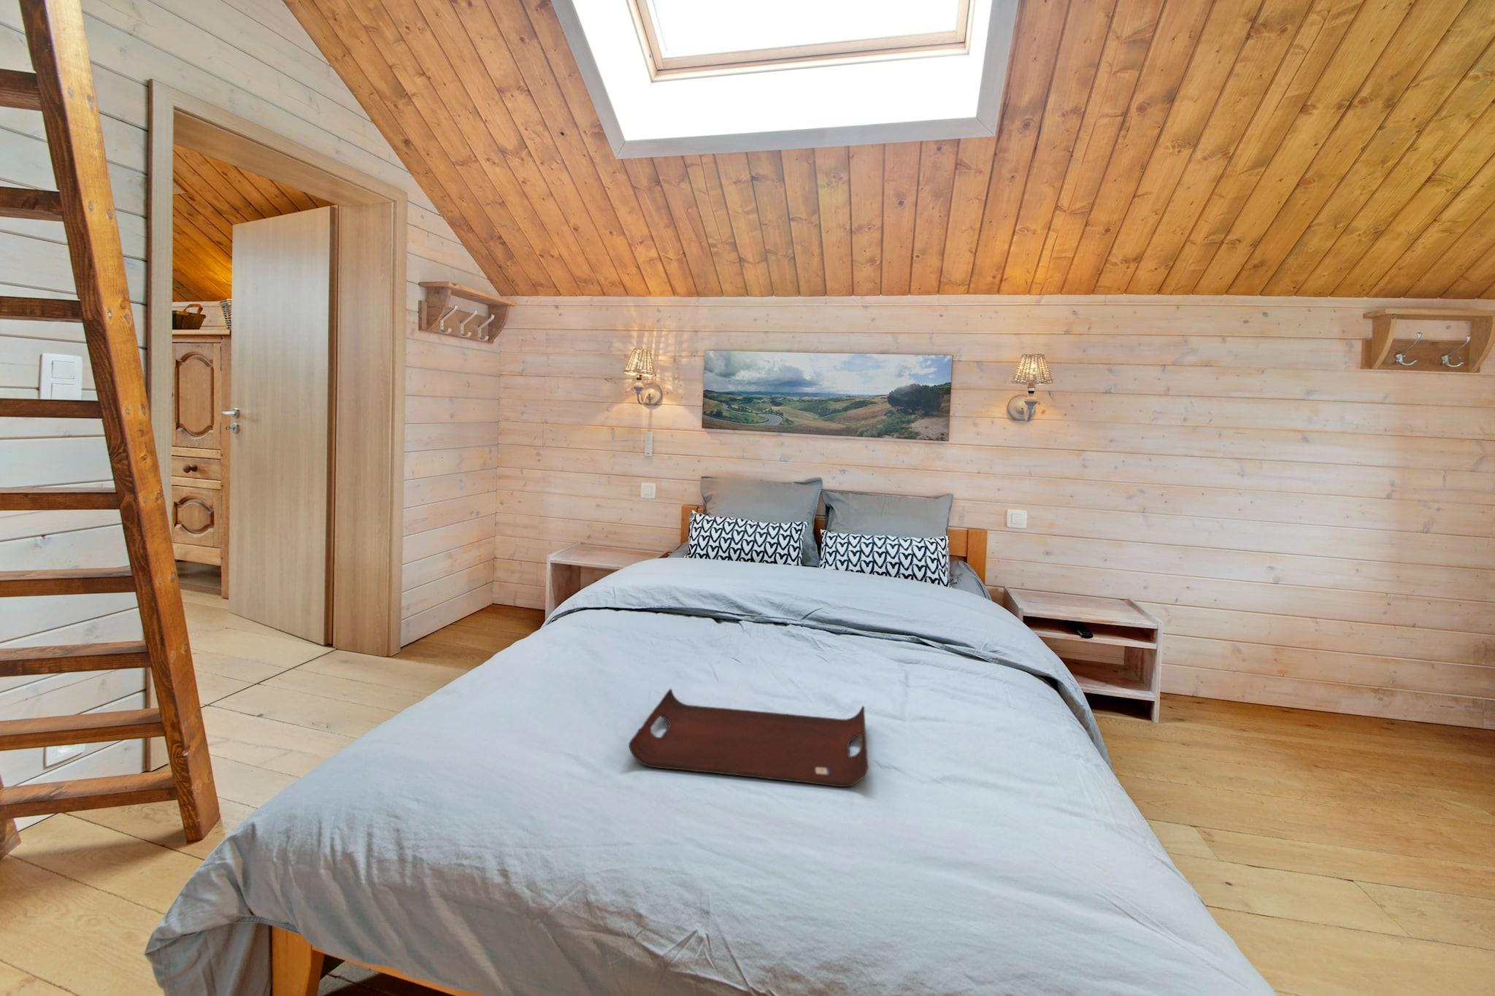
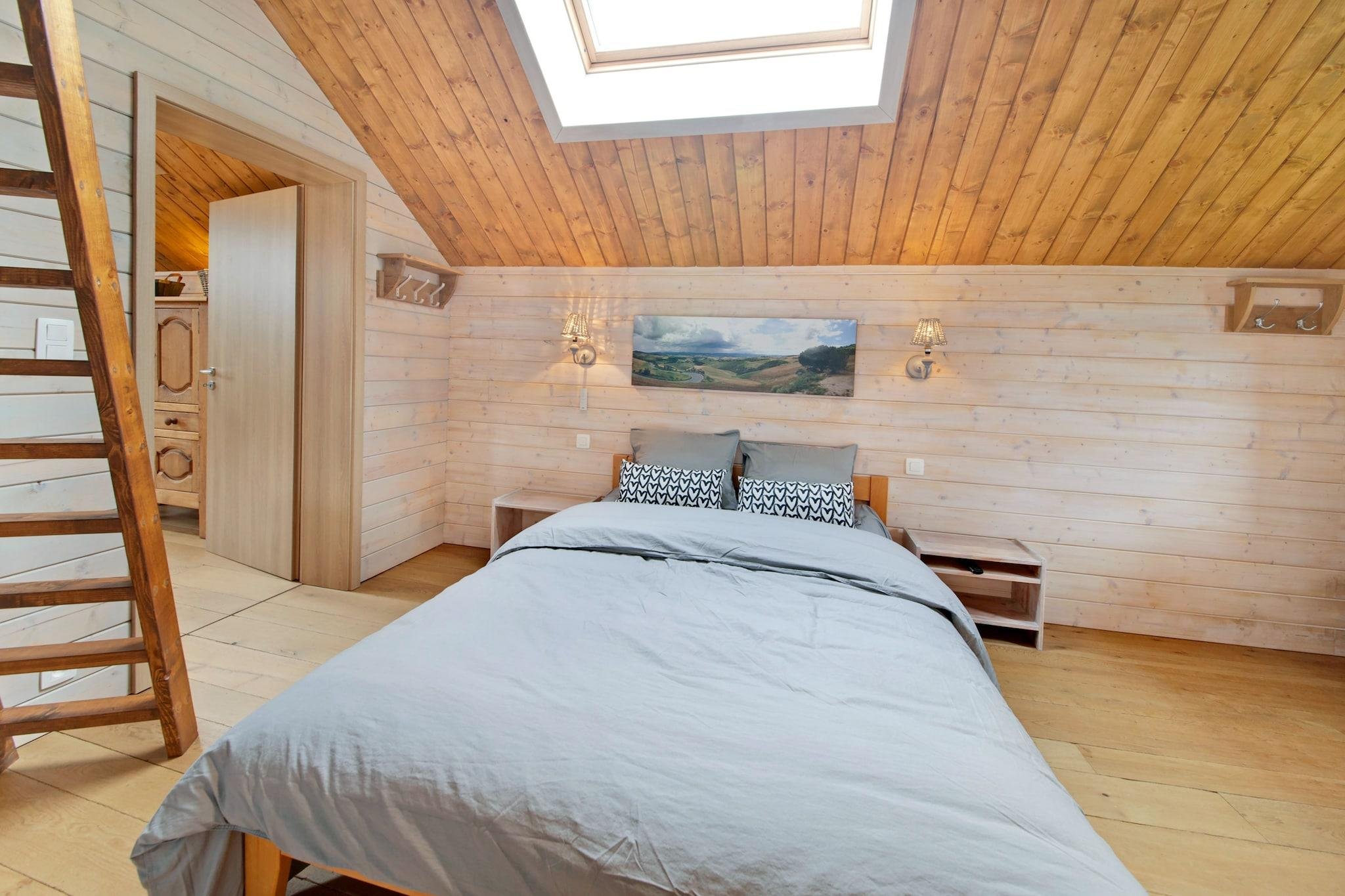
- serving tray [628,688,869,788]
